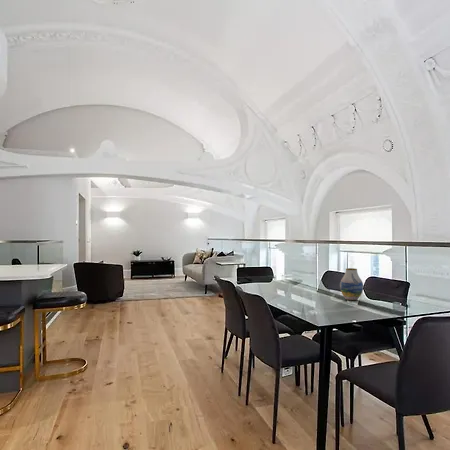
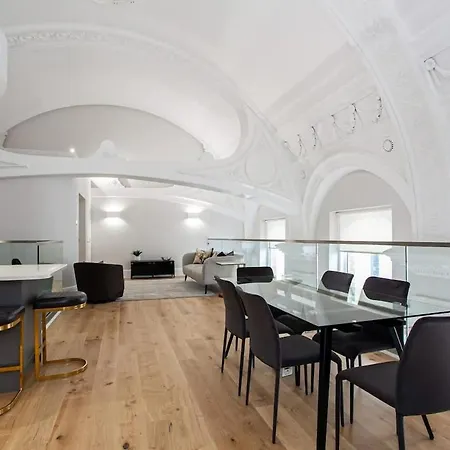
- vase [339,267,364,301]
